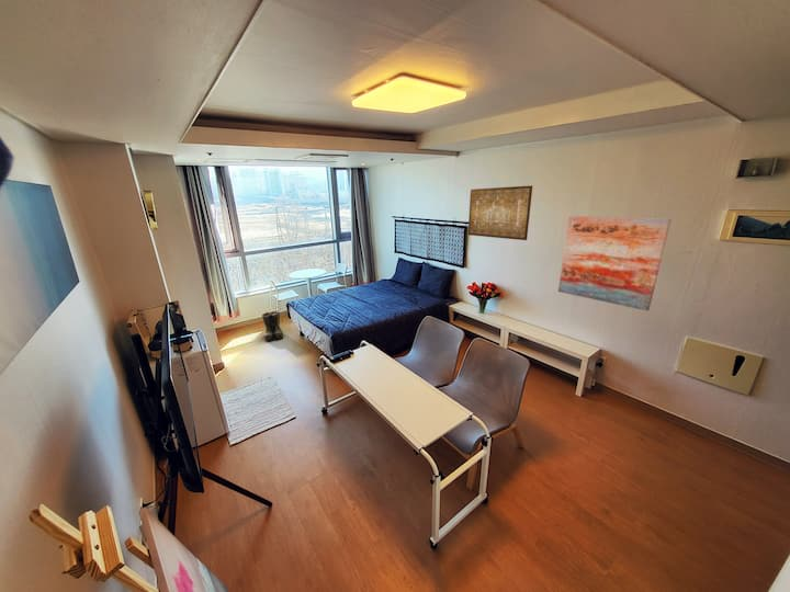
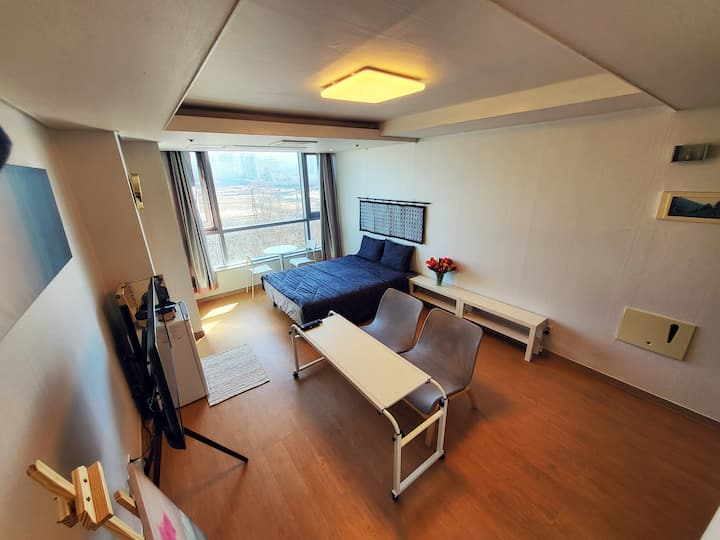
- boots [261,310,284,342]
- wall art [557,215,672,311]
- wall art [467,184,533,241]
